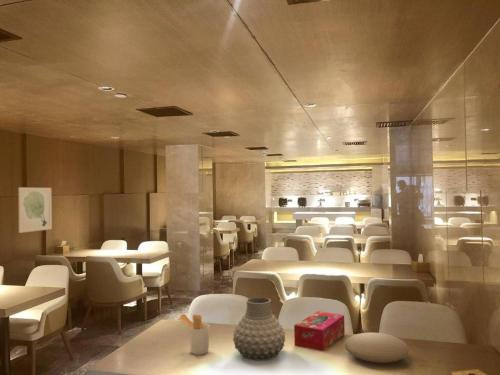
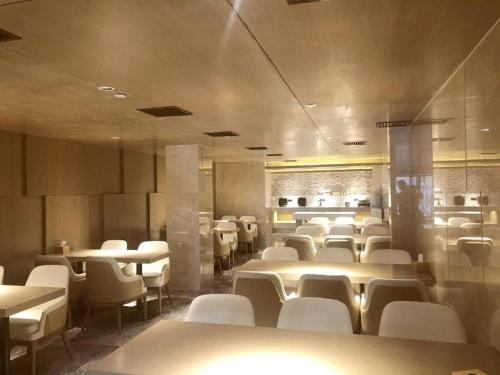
- utensil holder [177,313,211,356]
- vase [232,296,286,361]
- tissue box [293,310,346,352]
- plate [344,332,410,364]
- wall art [17,186,53,234]
